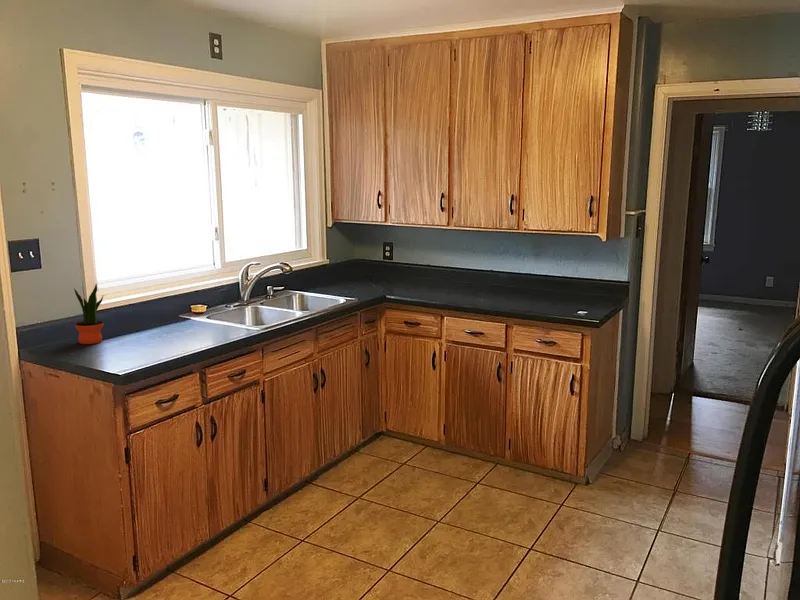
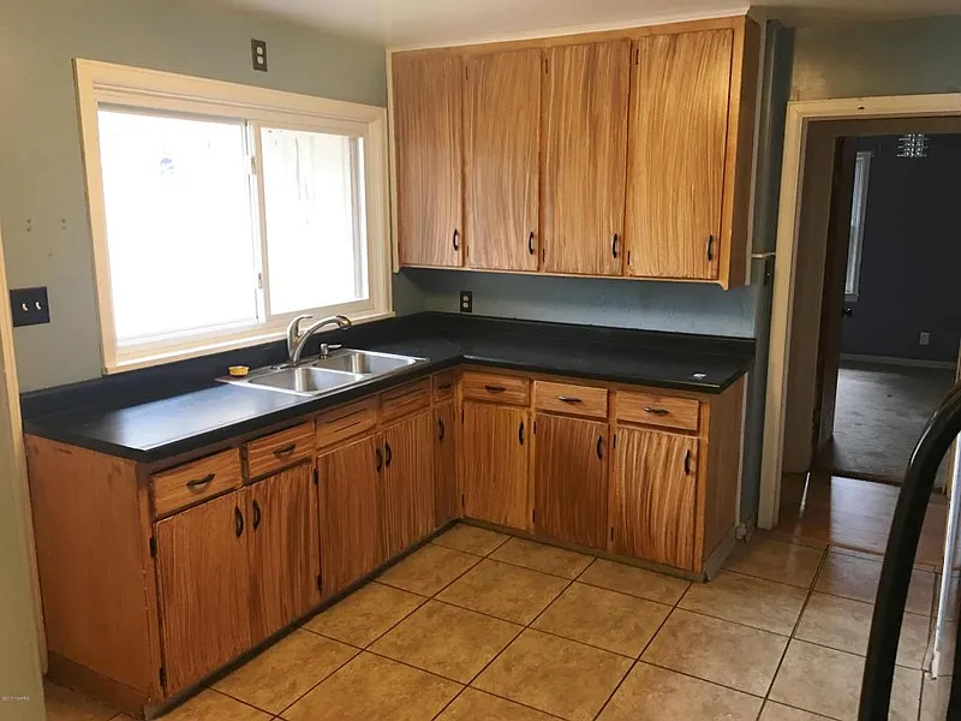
- potted plant [73,283,104,345]
